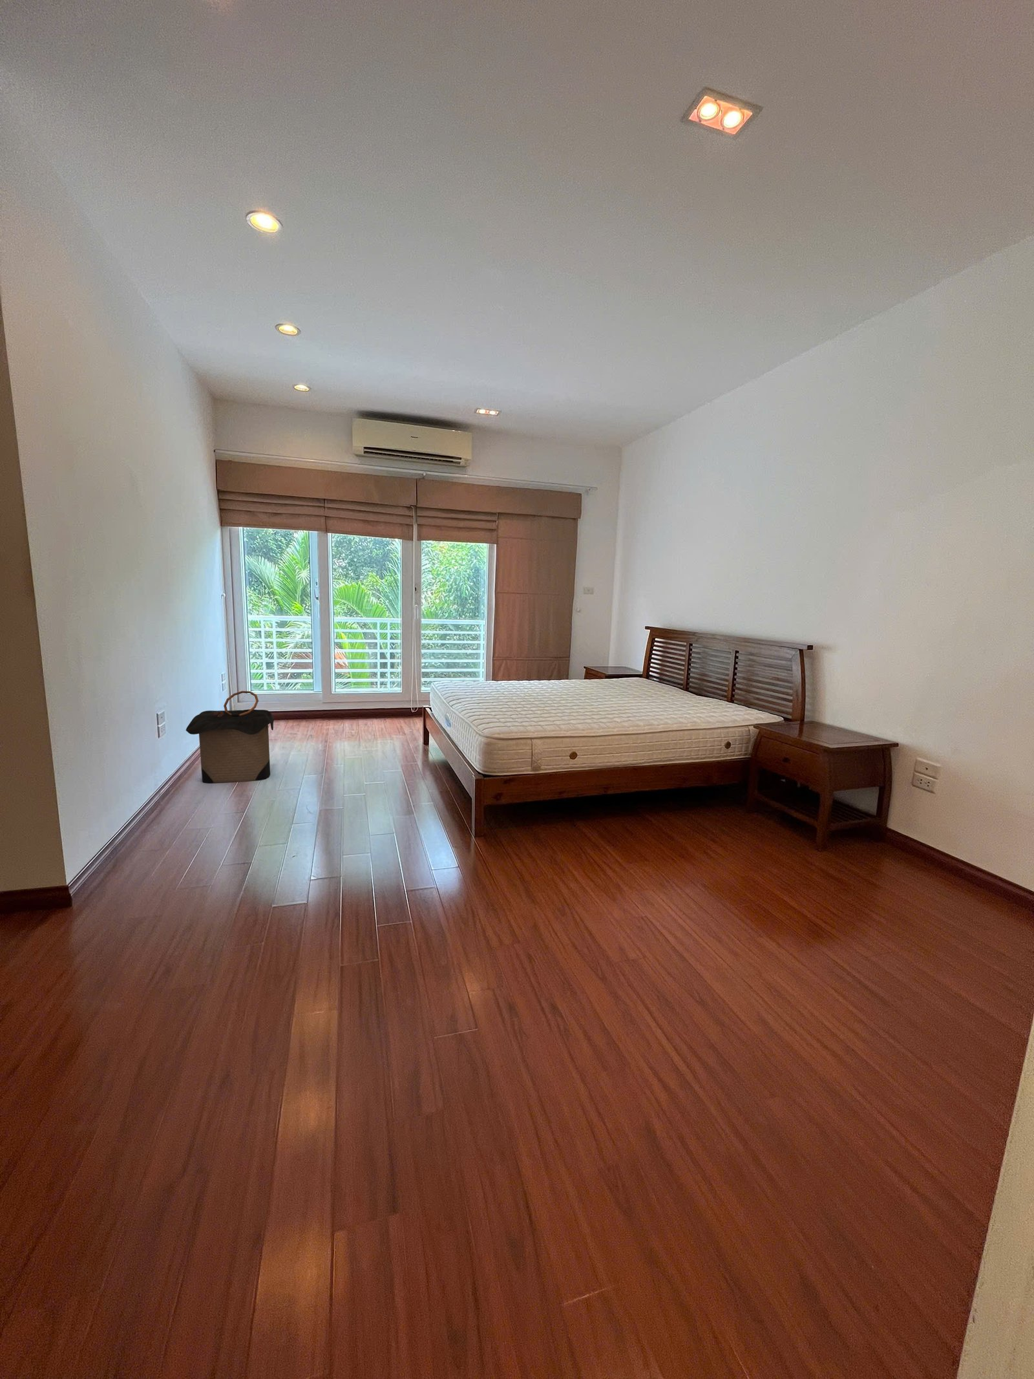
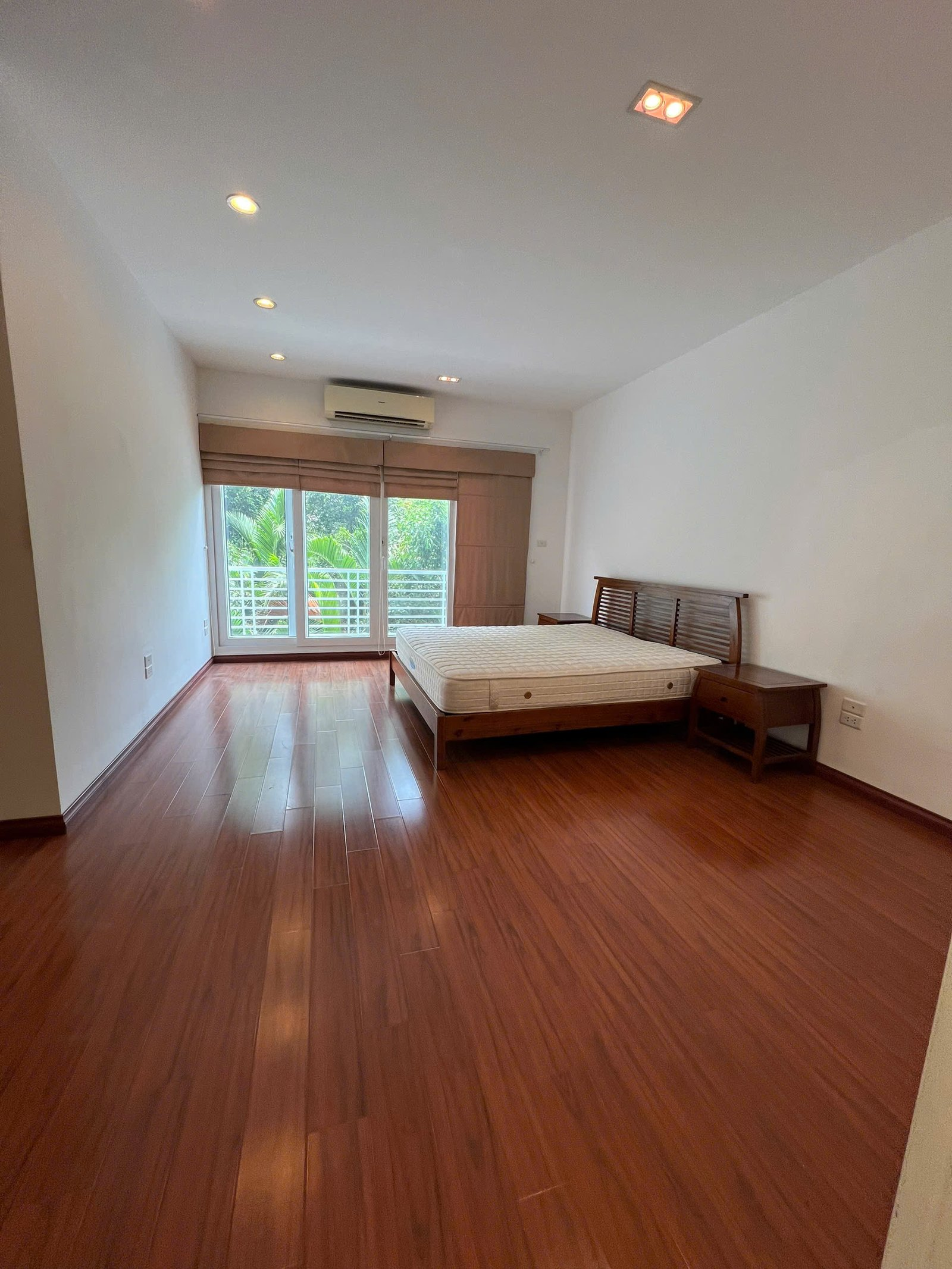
- laundry hamper [186,690,275,783]
